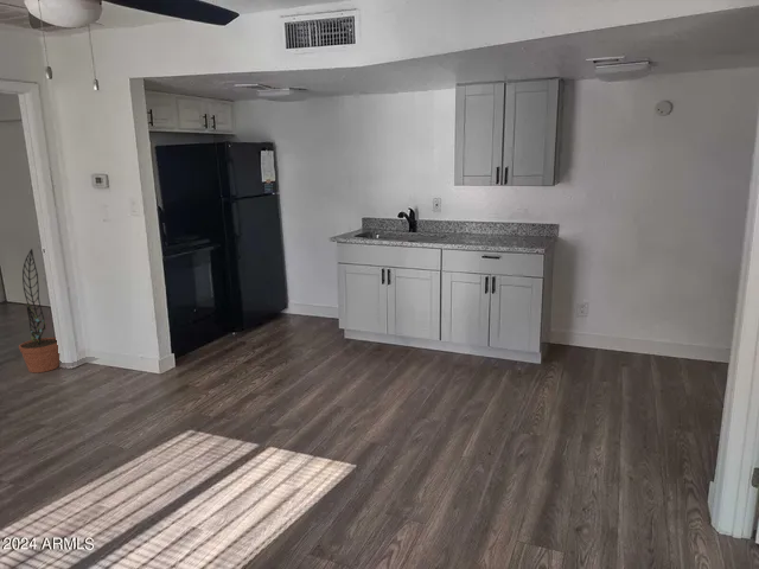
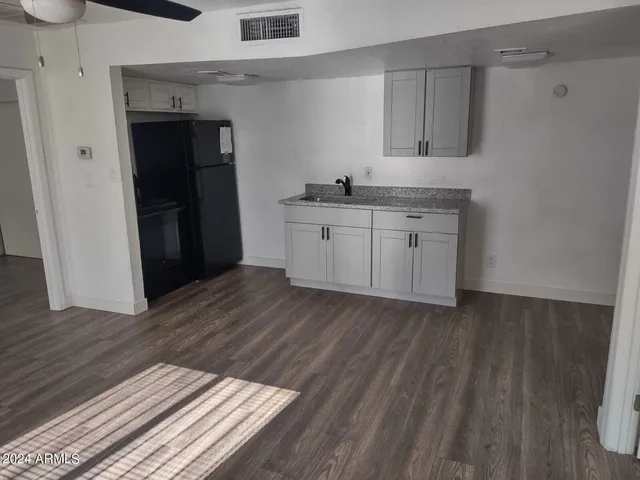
- decorative plant [18,248,60,373]
